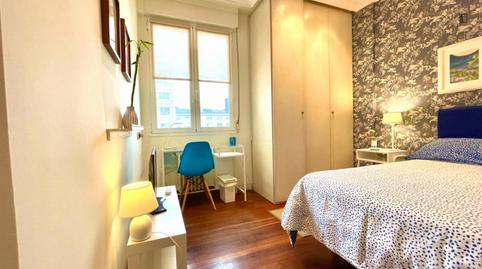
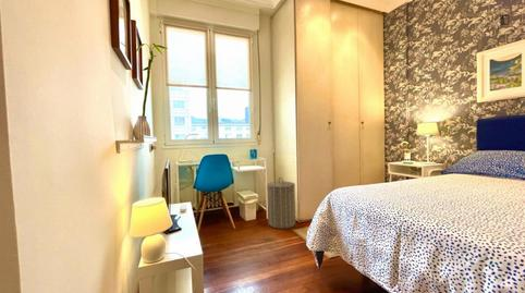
+ laundry hamper [266,176,296,230]
